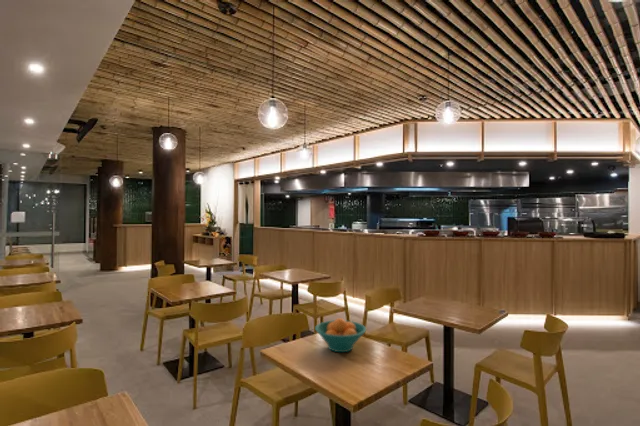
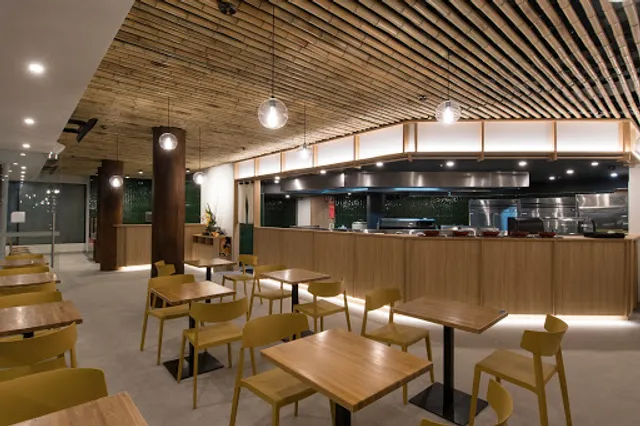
- fruit bowl [314,317,367,353]
